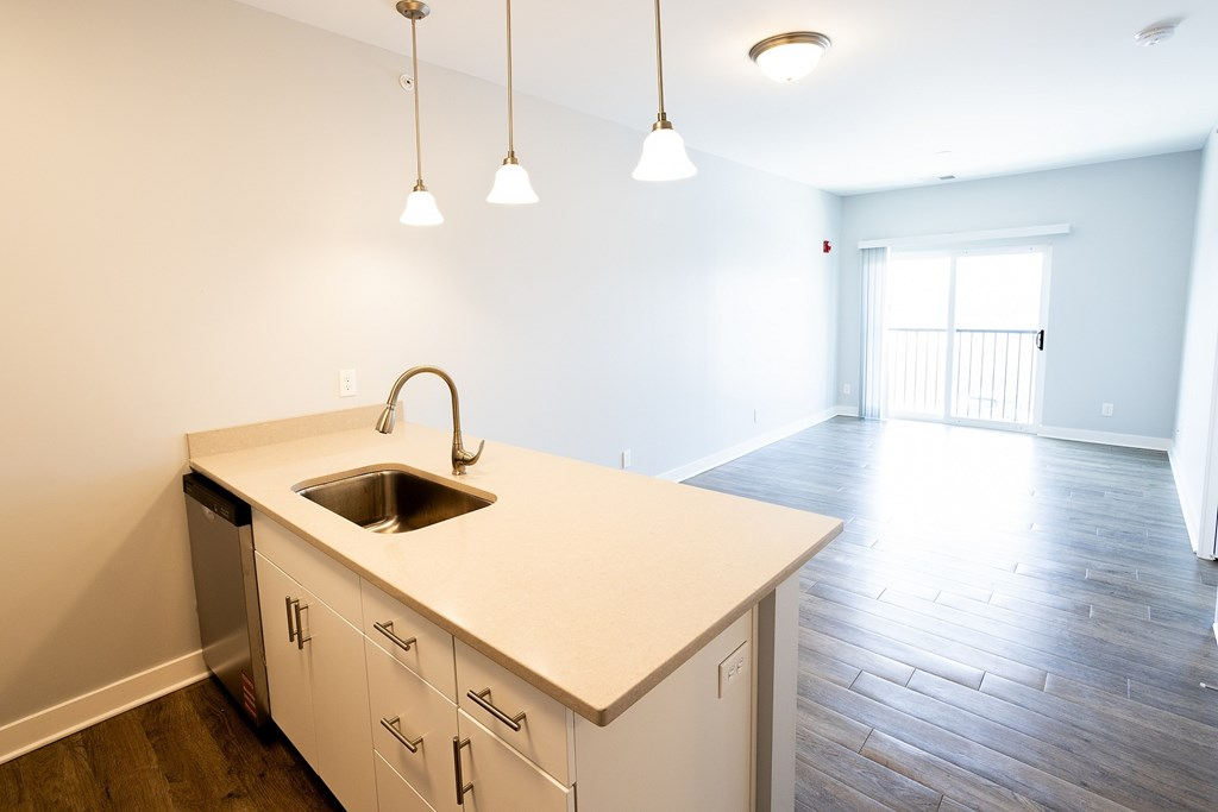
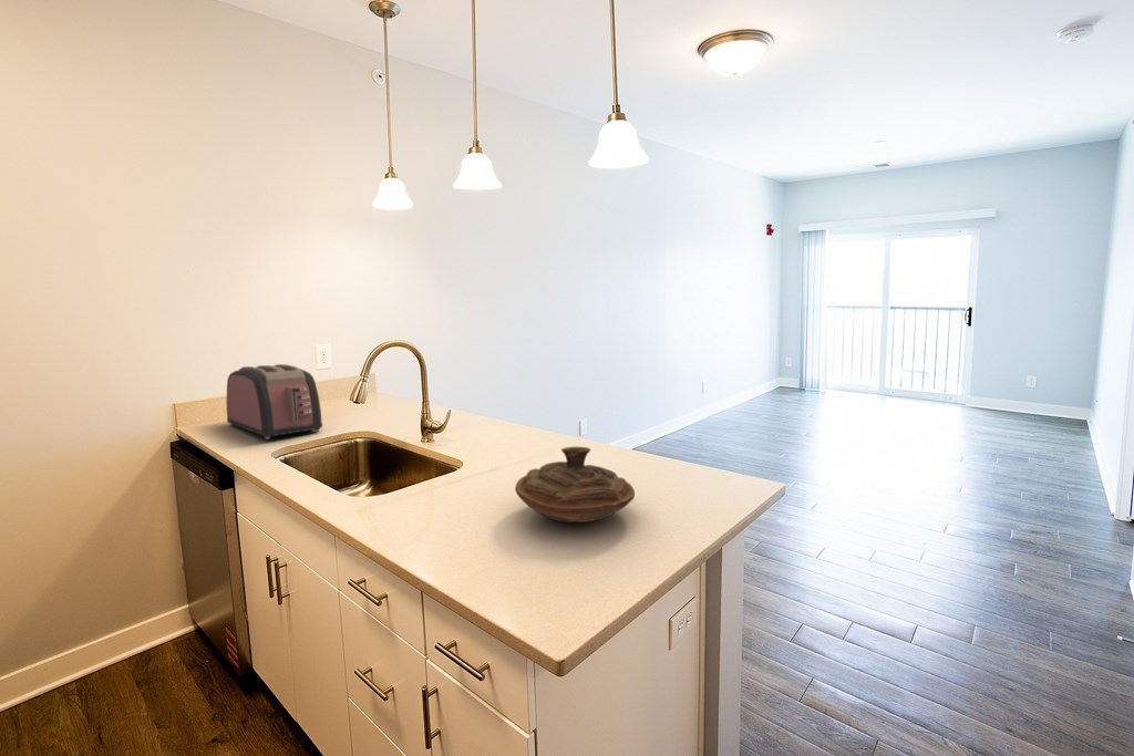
+ toaster [226,363,323,441]
+ decorative bowl [514,446,636,524]
